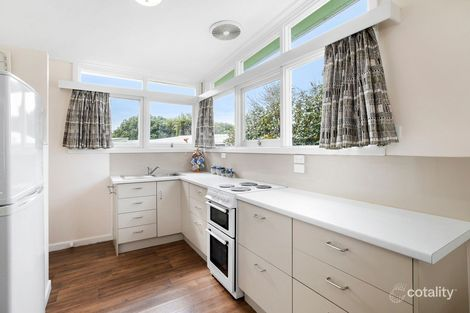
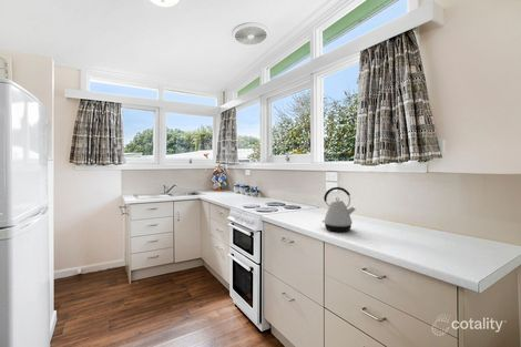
+ kettle [321,186,357,233]
